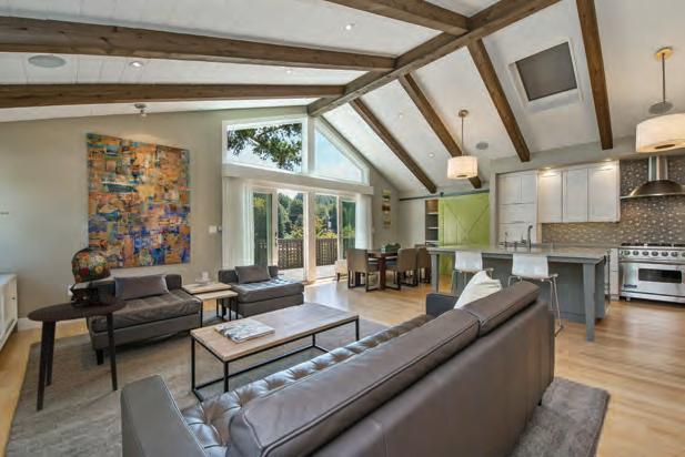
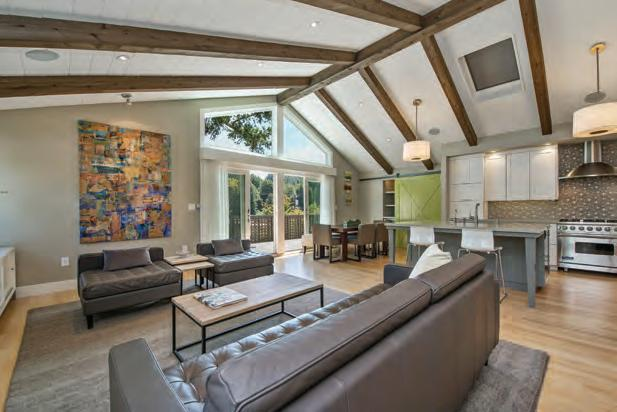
- side table [26,298,129,412]
- table lamp [69,246,119,308]
